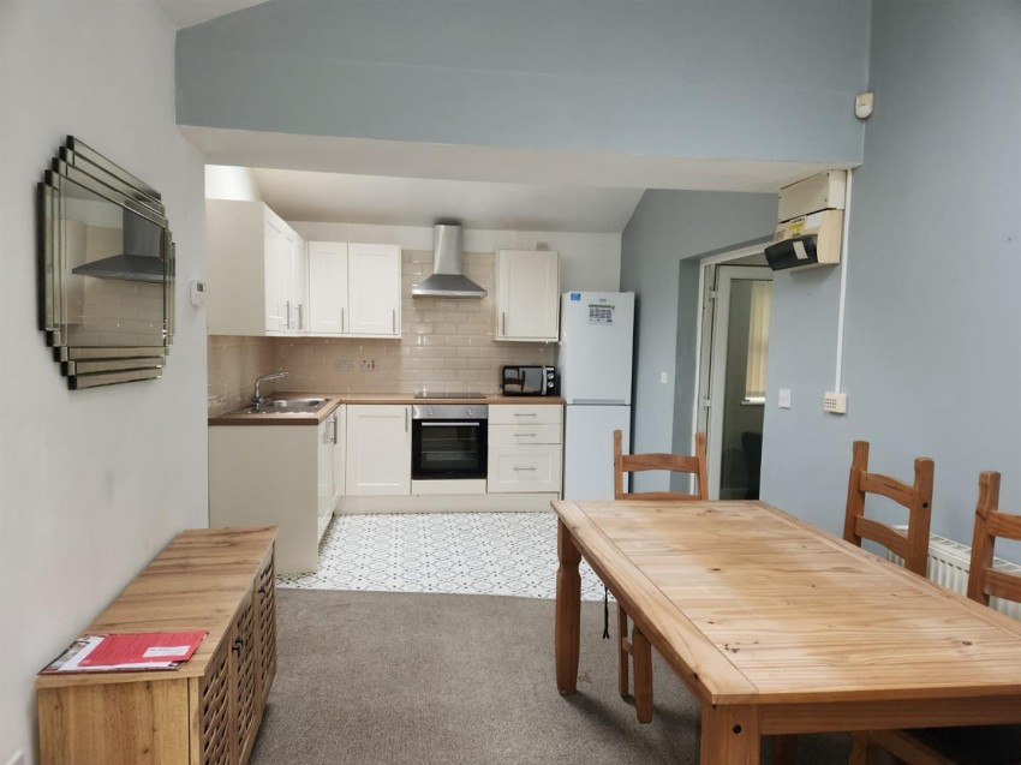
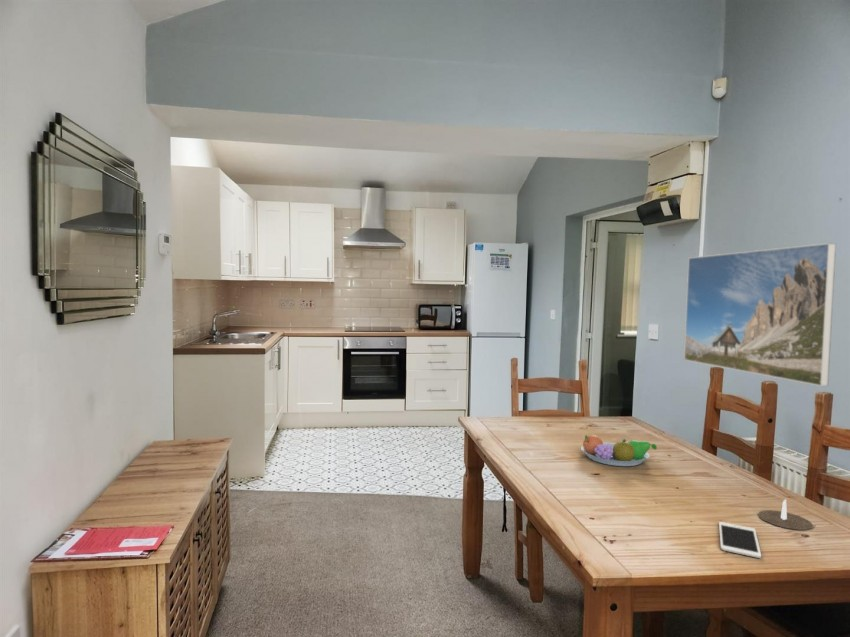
+ fruit bowl [580,434,658,467]
+ candle [757,498,815,531]
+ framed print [683,242,837,387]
+ cell phone [718,521,762,559]
